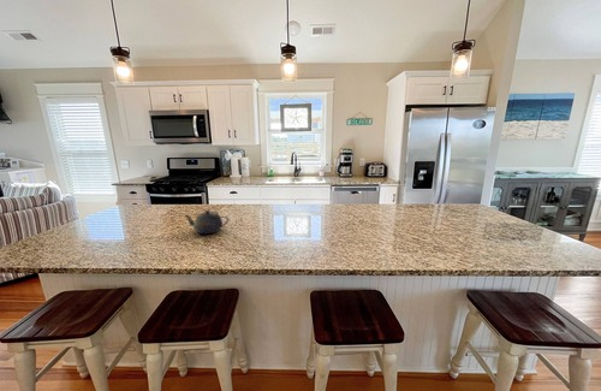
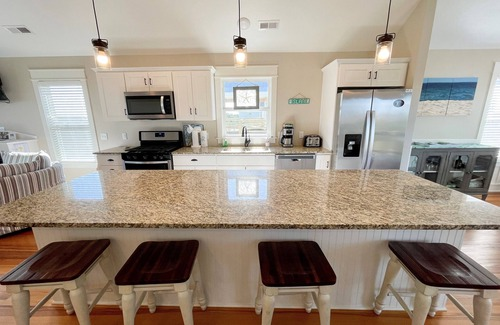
- teapot [184,209,230,235]
